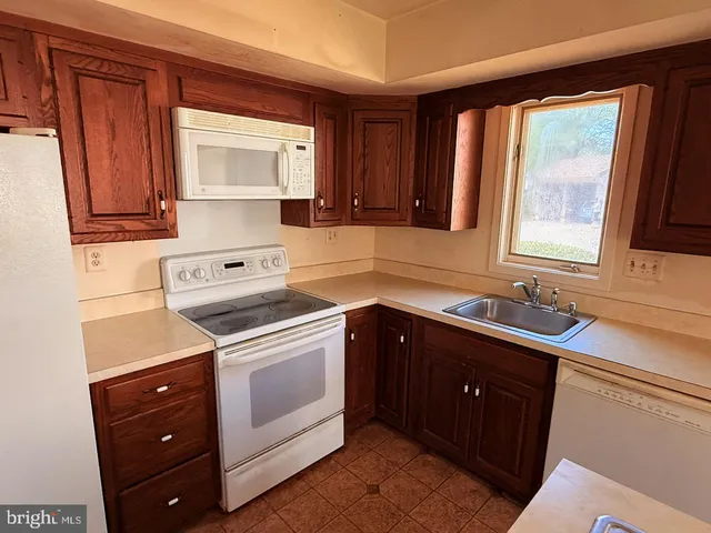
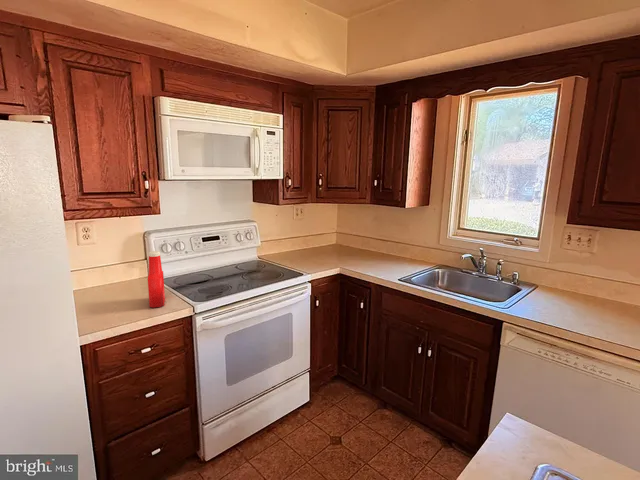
+ soap bottle [147,250,166,309]
